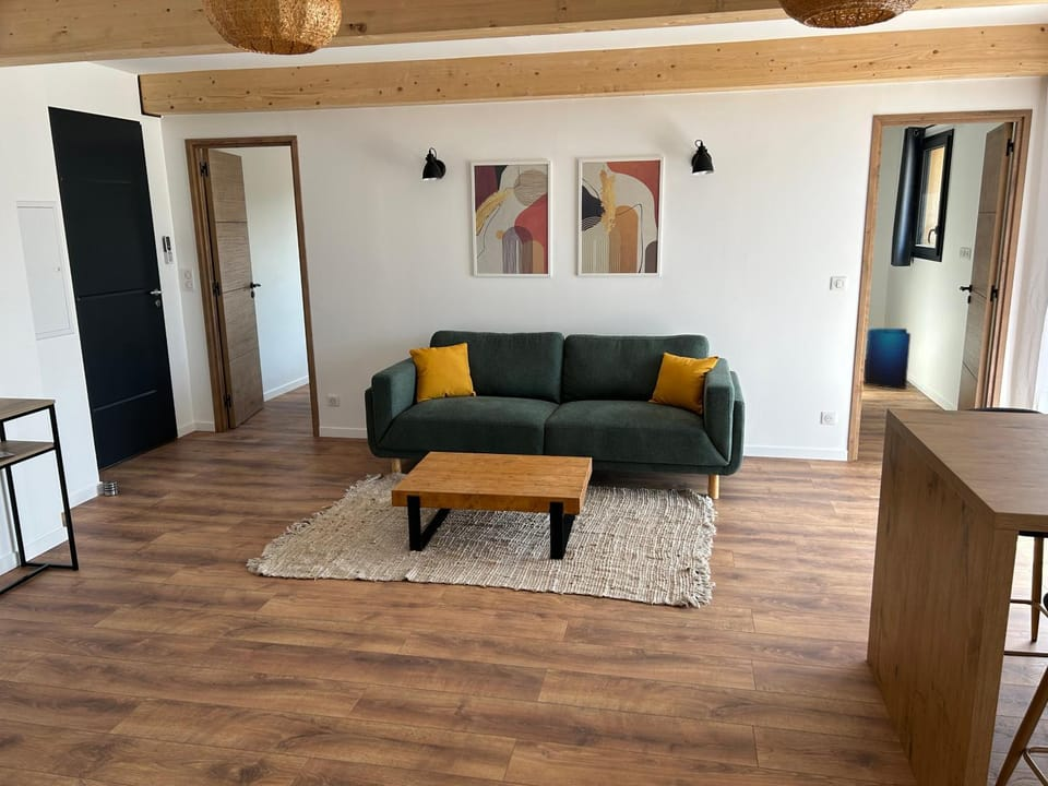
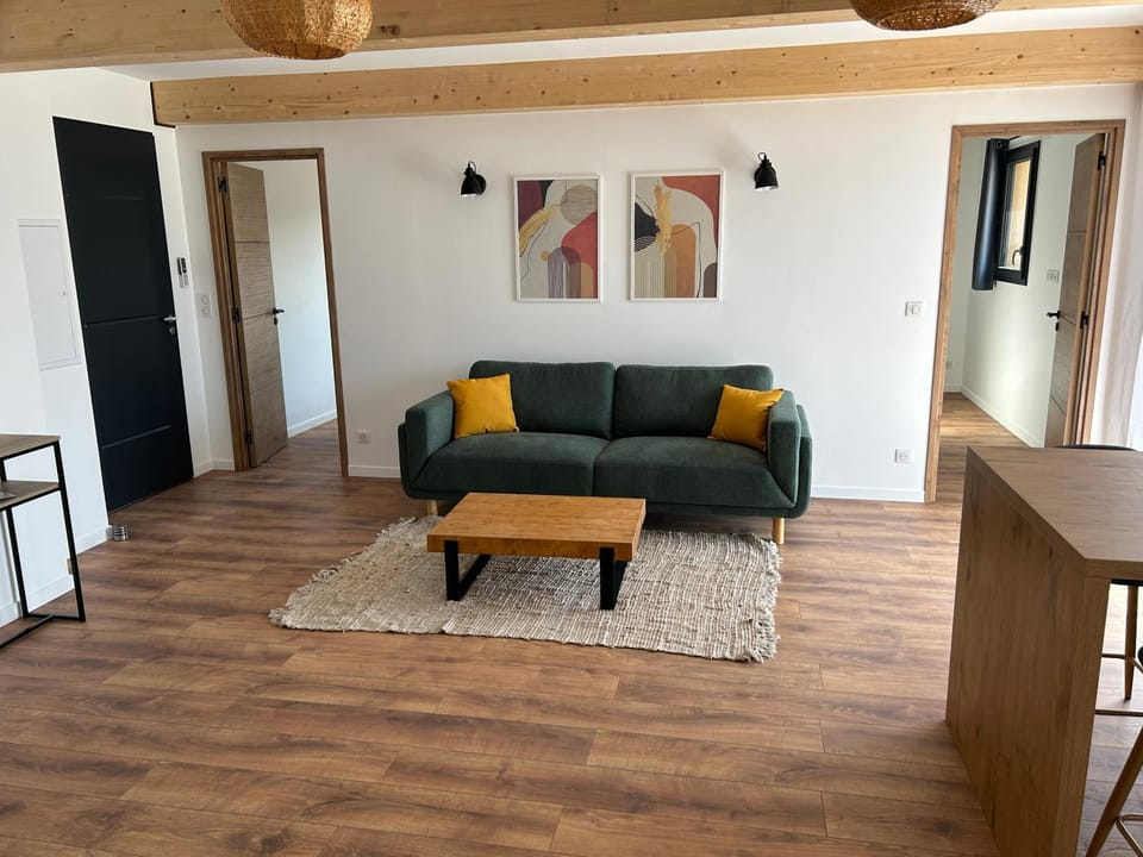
- bag [862,327,912,390]
